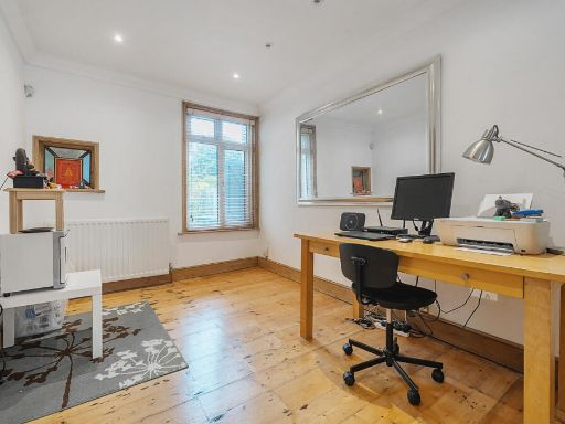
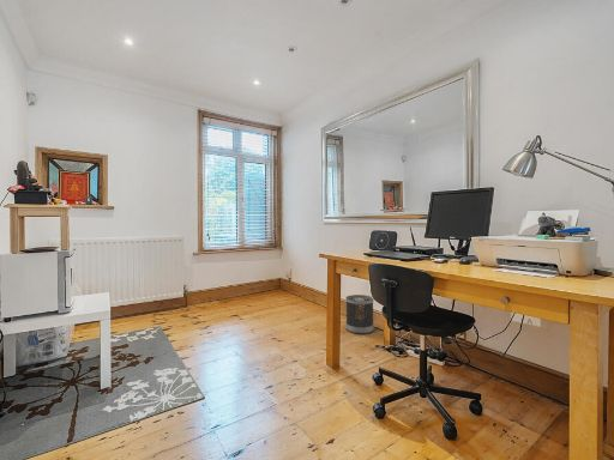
+ wastebasket [344,293,375,335]
